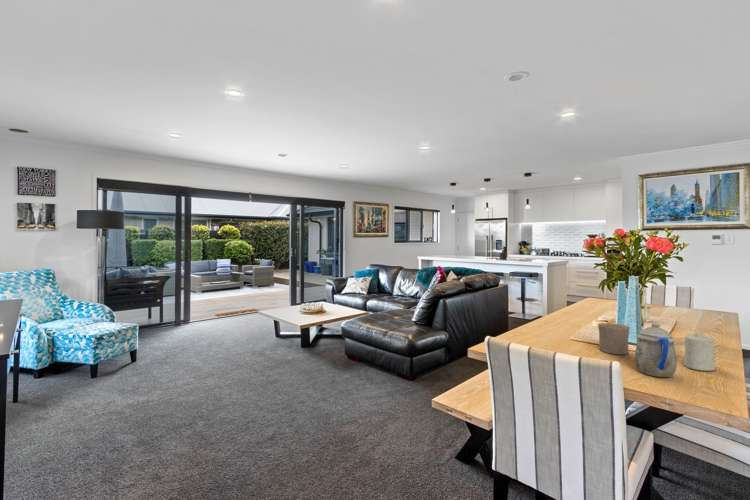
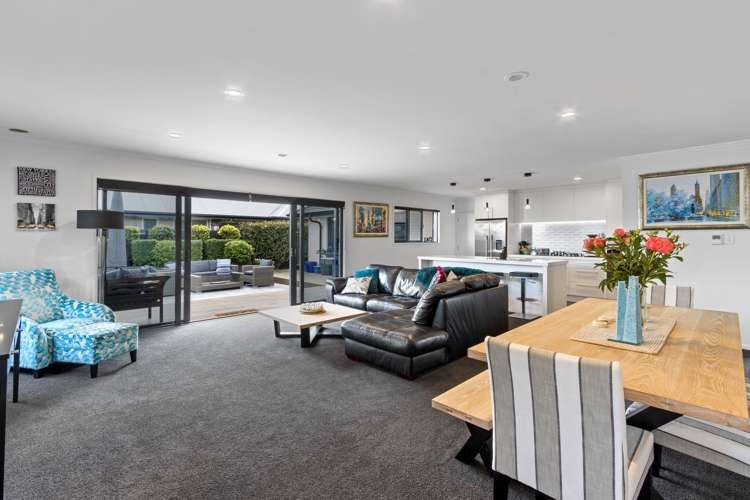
- teapot [634,322,678,378]
- cup [597,322,631,355]
- candle [683,330,716,372]
